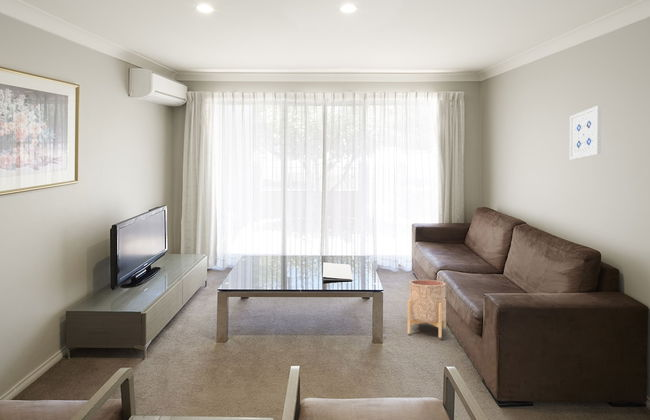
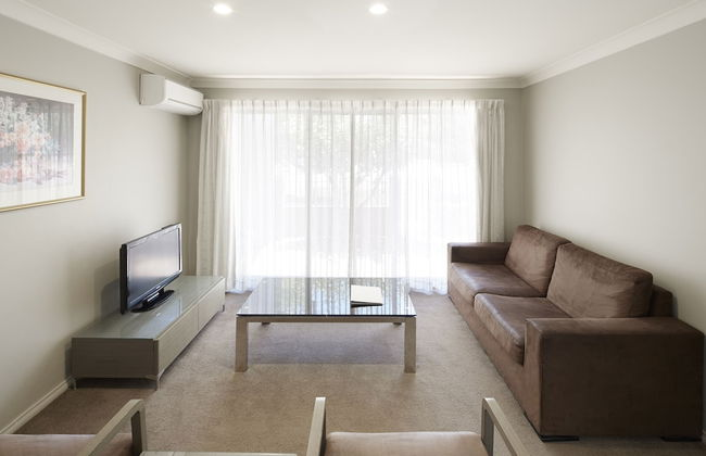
- wall art [569,105,602,161]
- planter [407,279,447,339]
